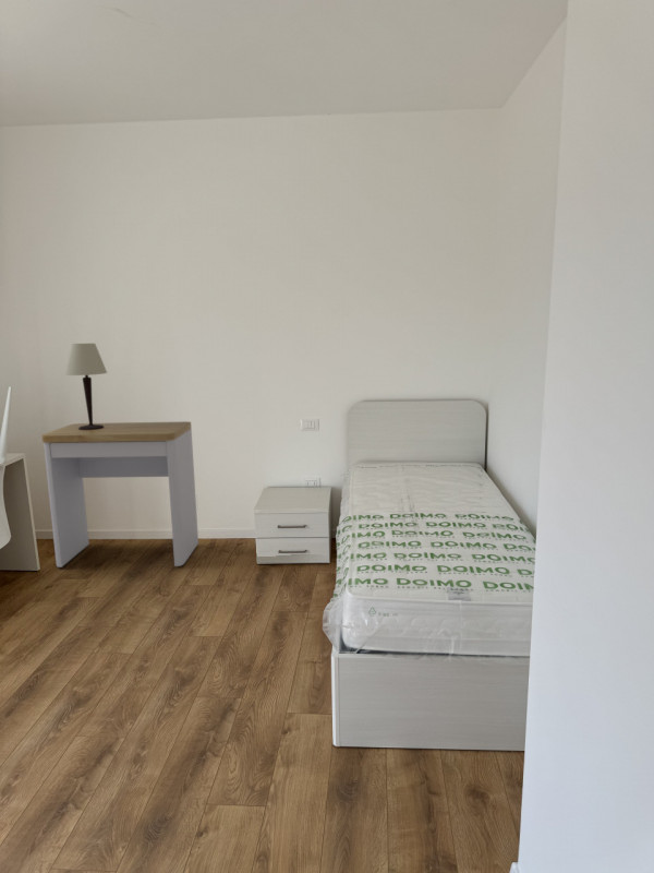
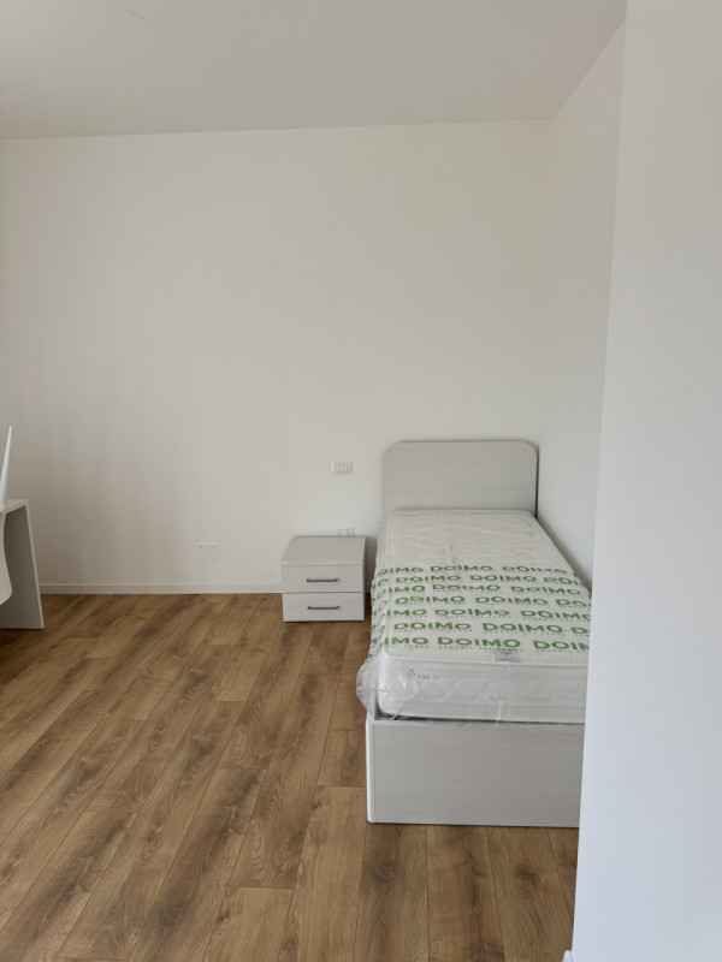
- table lamp [64,343,108,430]
- desk [40,420,199,569]
